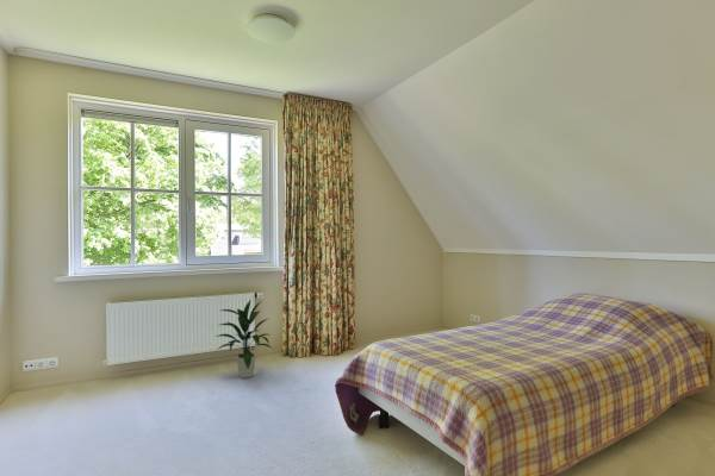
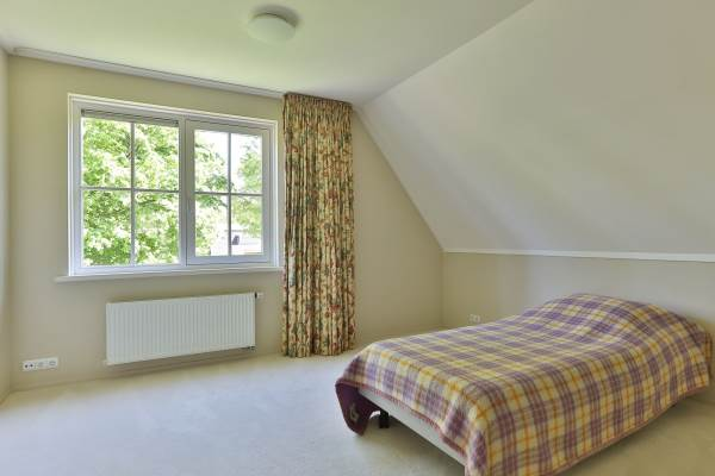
- indoor plant [214,299,274,380]
